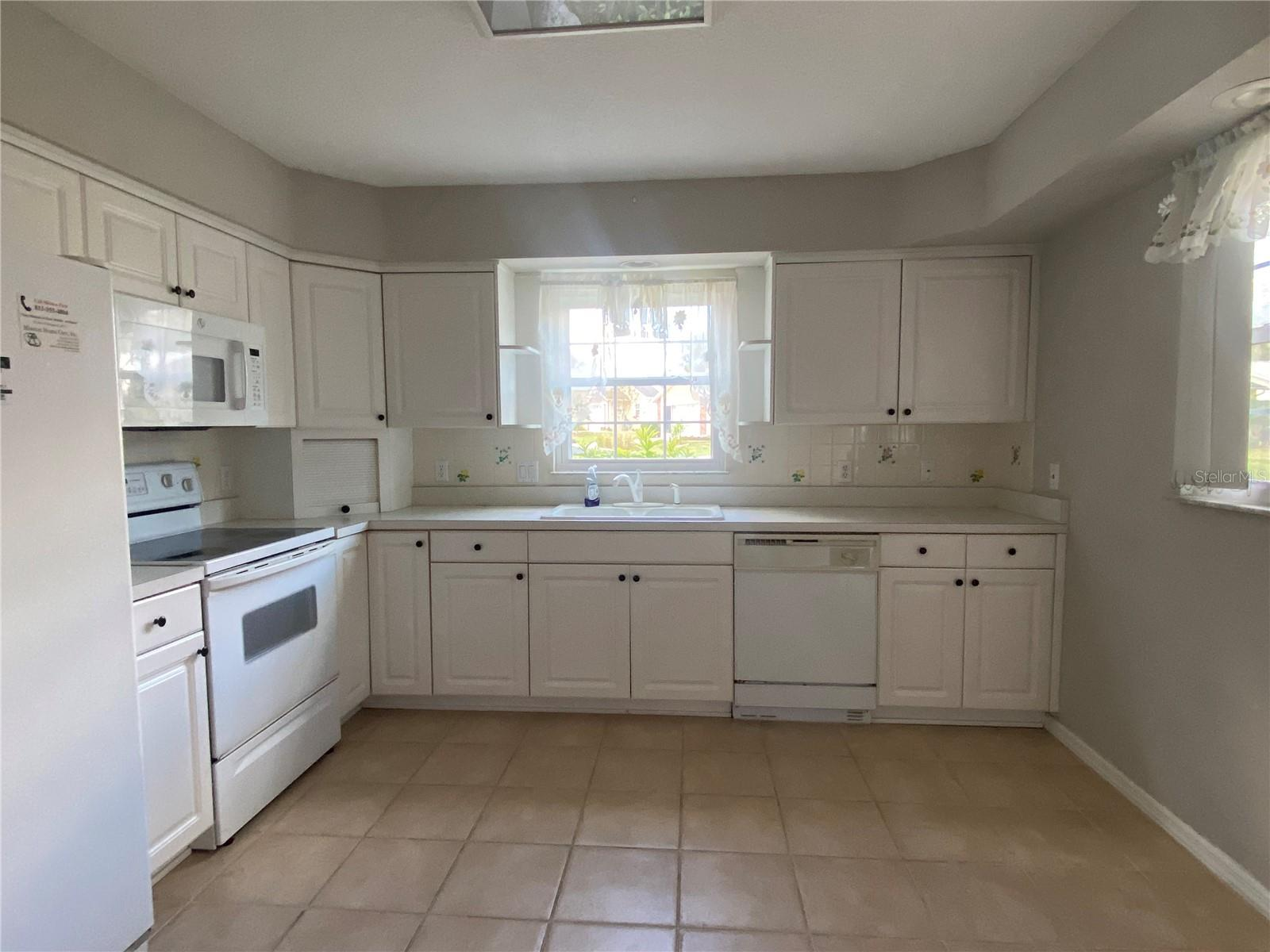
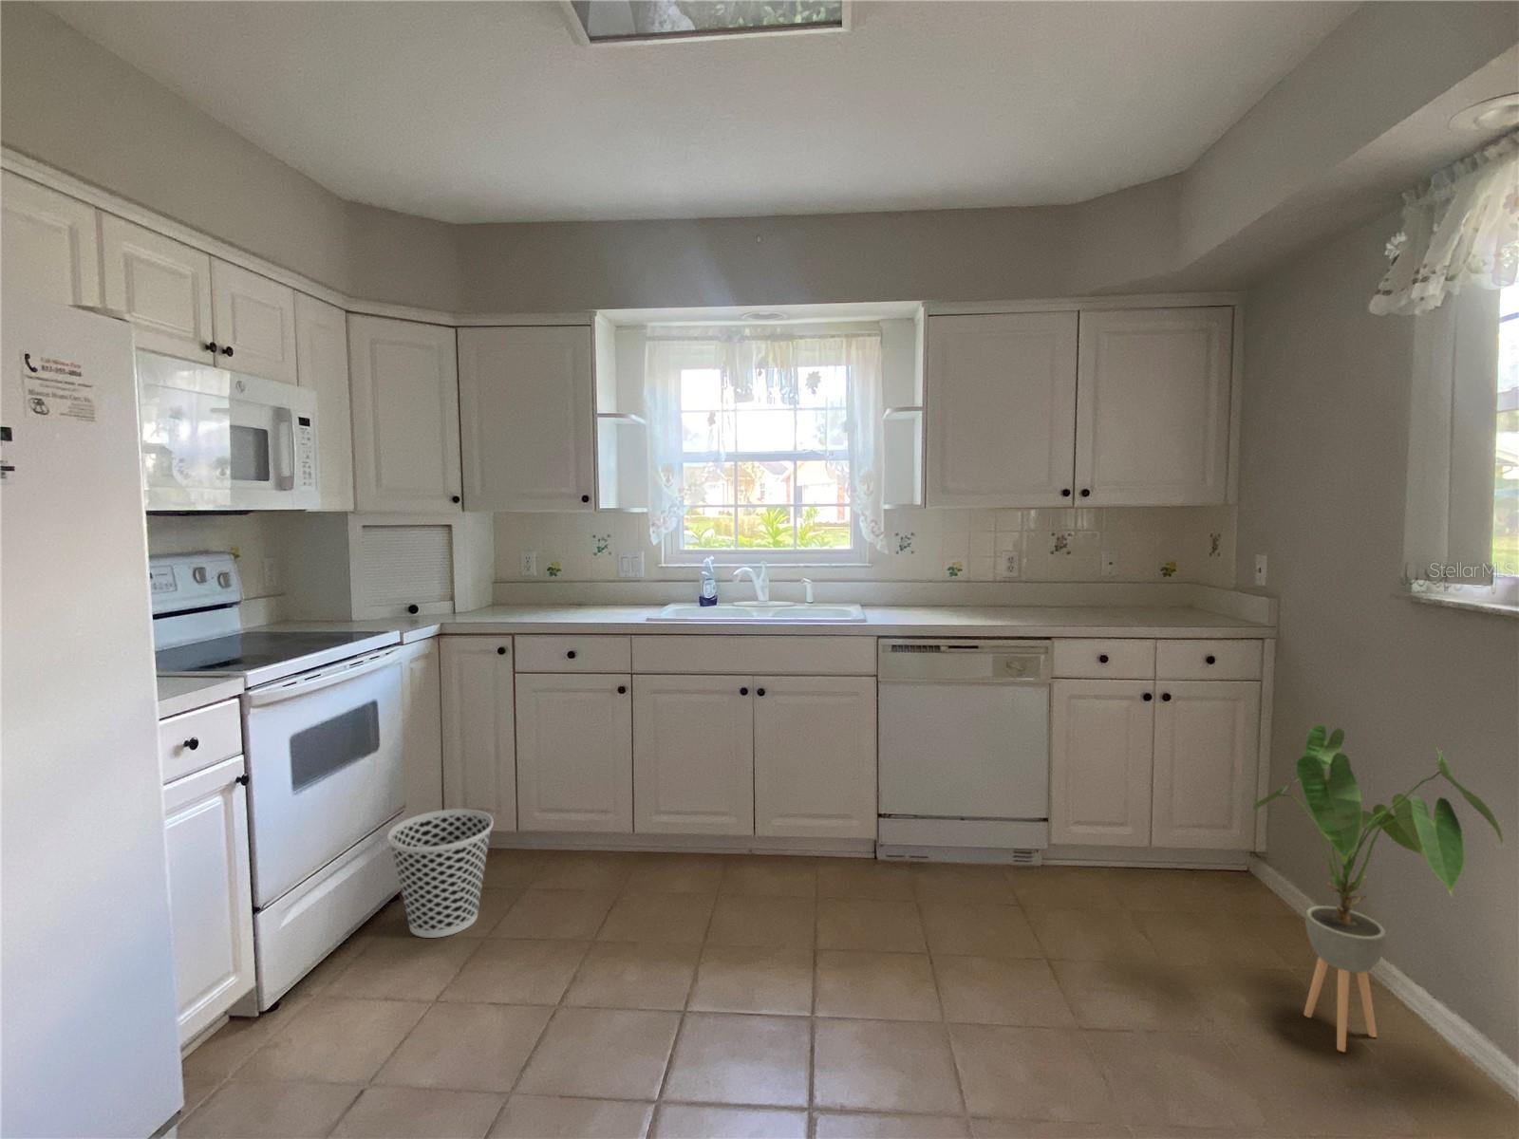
+ house plant [1250,724,1503,1053]
+ wastebasket [386,808,495,939]
